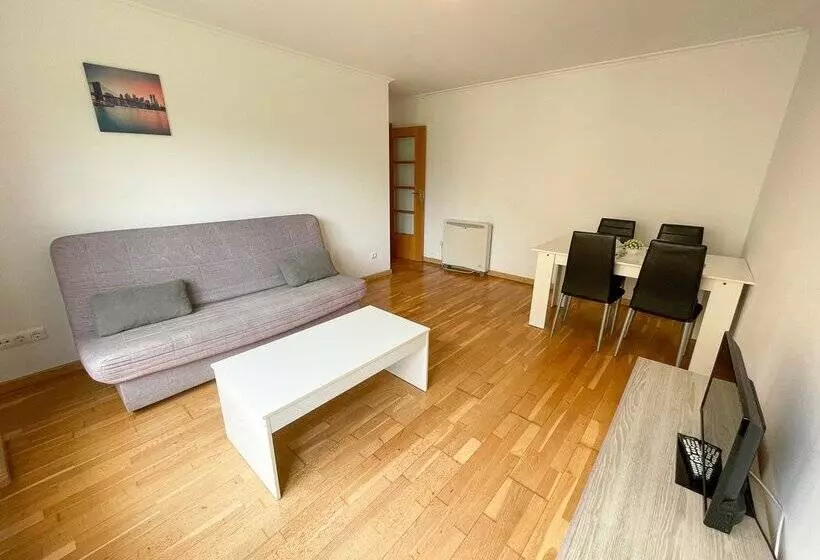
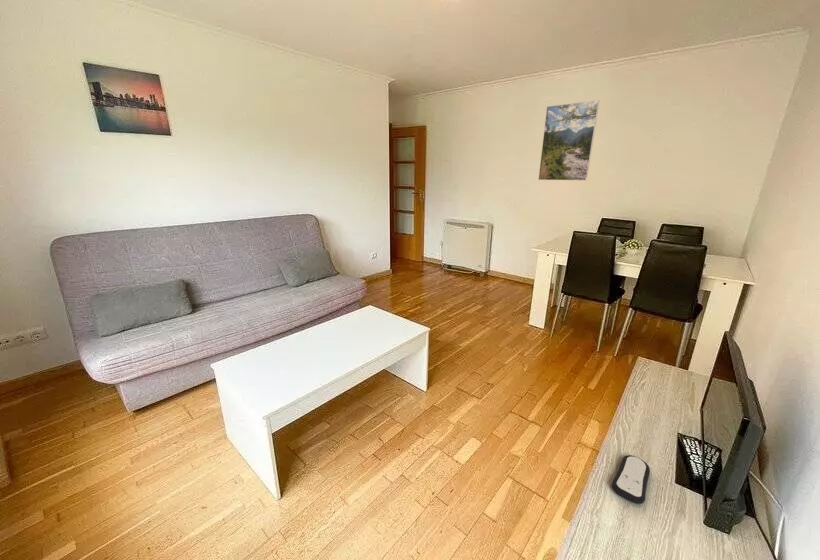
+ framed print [537,99,600,181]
+ remote control [611,454,651,505]
